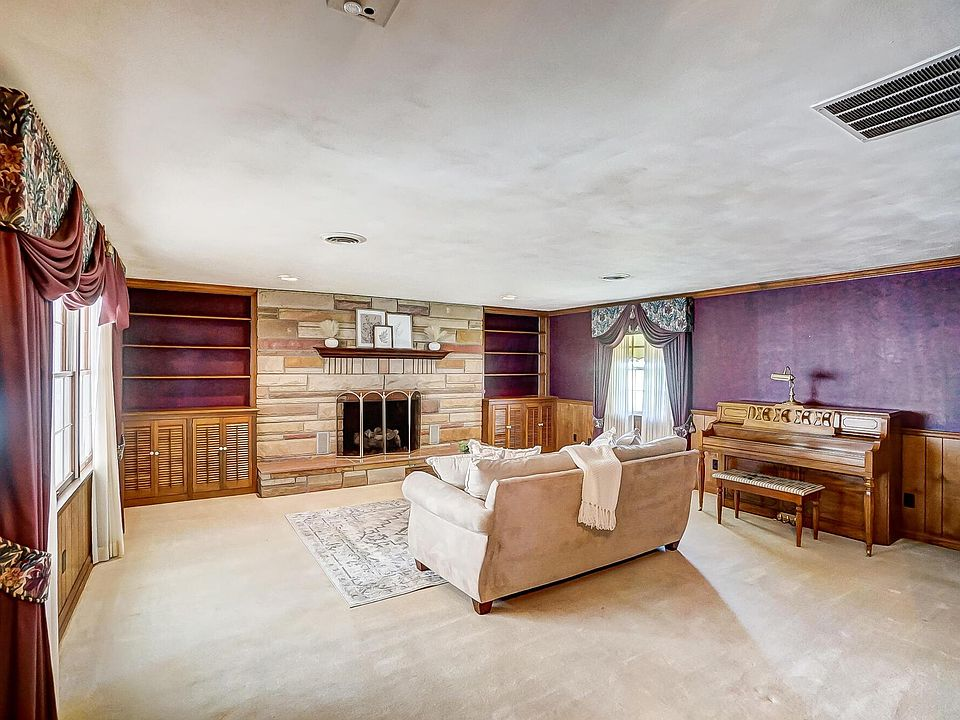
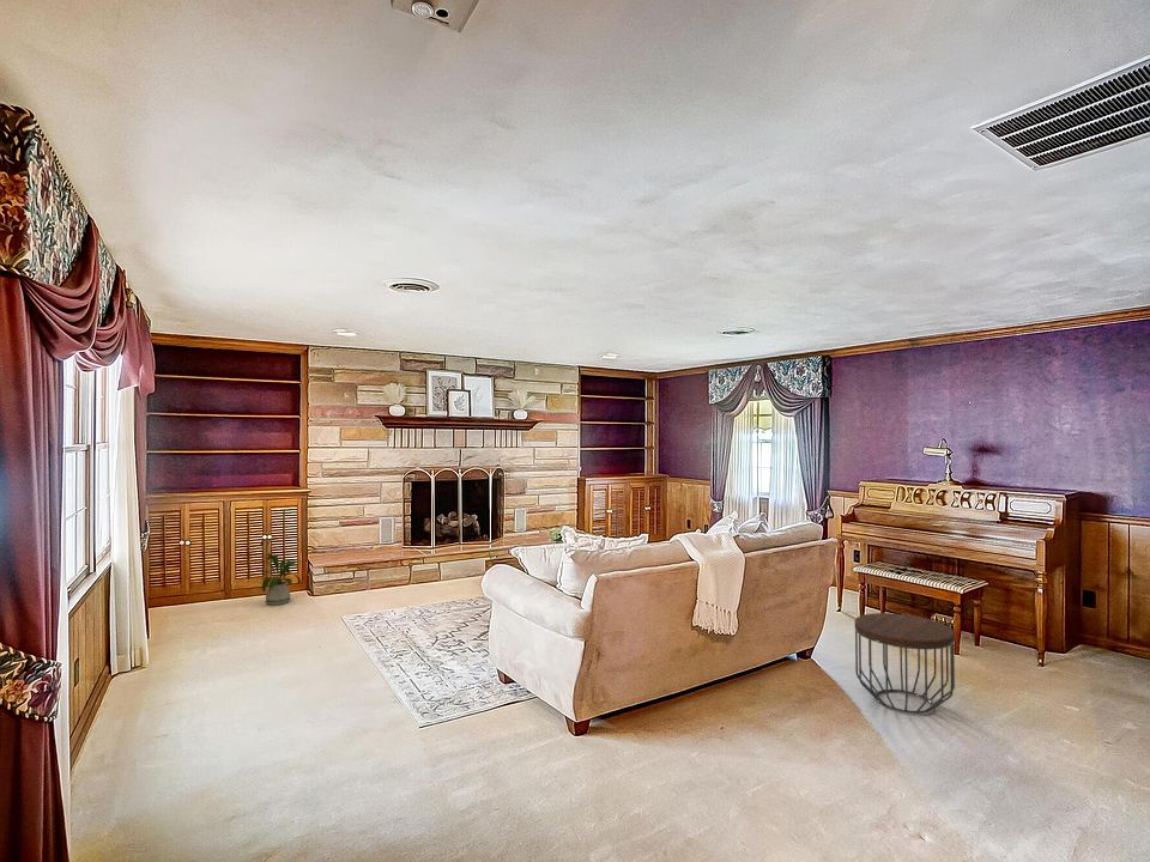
+ house plant [255,553,301,607]
+ side table [854,612,956,715]
